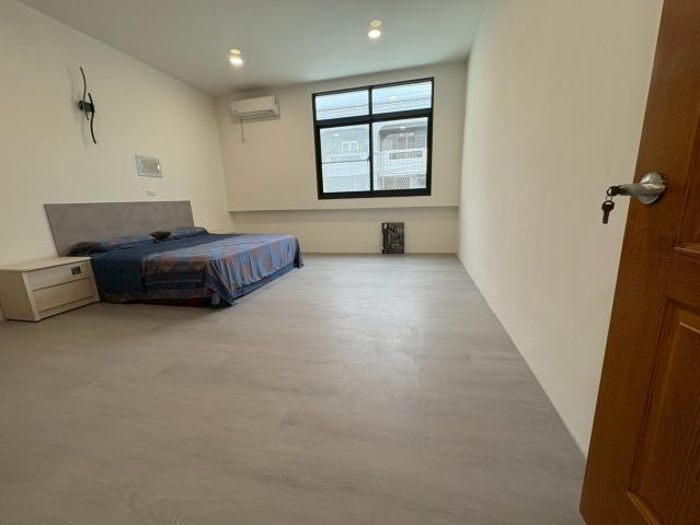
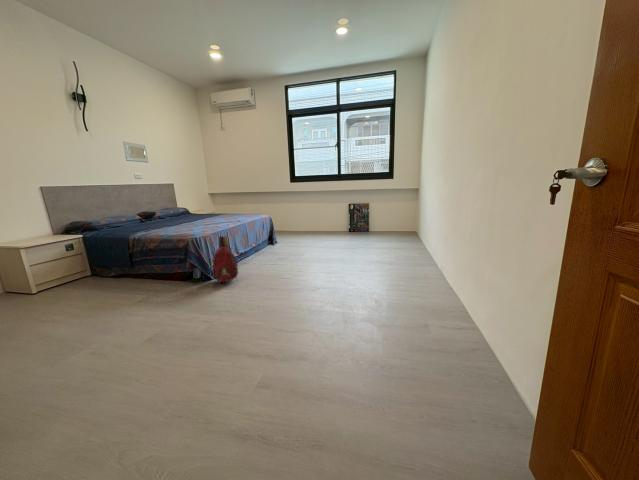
+ baseball cap [212,235,240,284]
